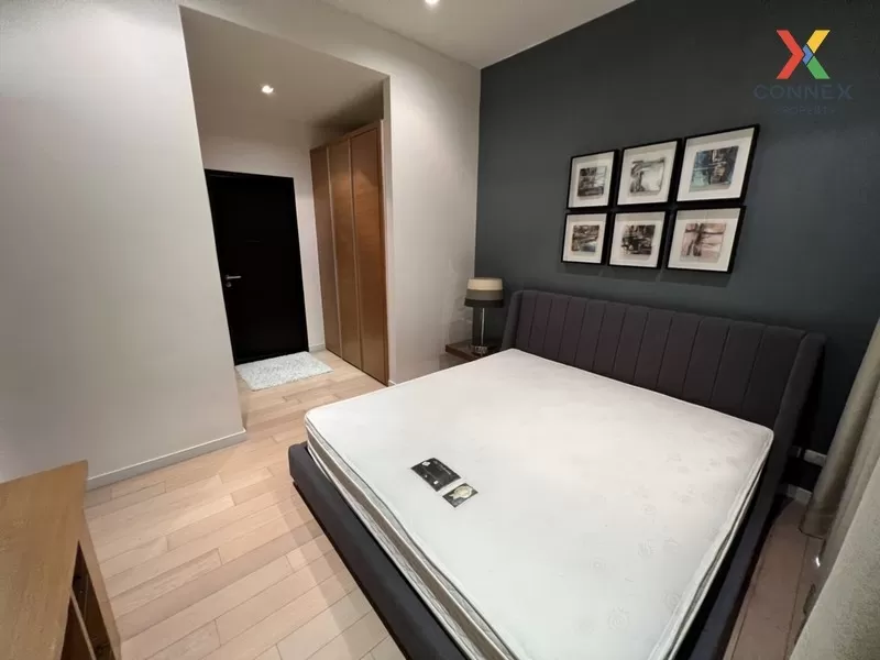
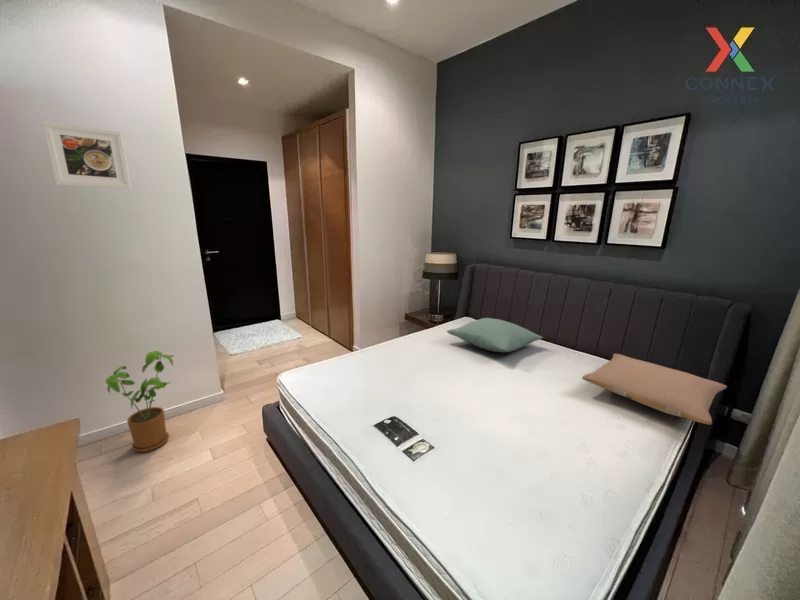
+ house plant [105,350,175,453]
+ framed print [41,120,132,190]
+ pillow [446,317,544,353]
+ pillow [581,353,728,425]
